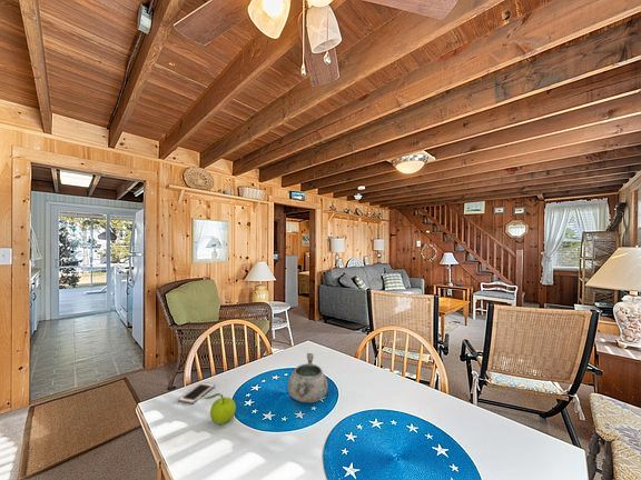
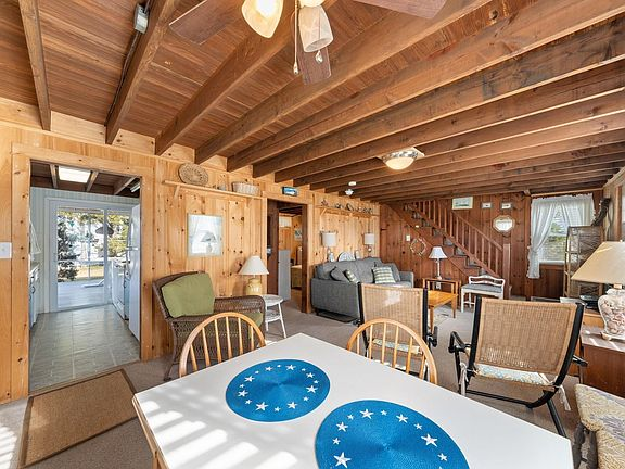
- fruit [203,392,237,426]
- decorative bowl [287,352,329,403]
- cell phone [177,381,216,406]
